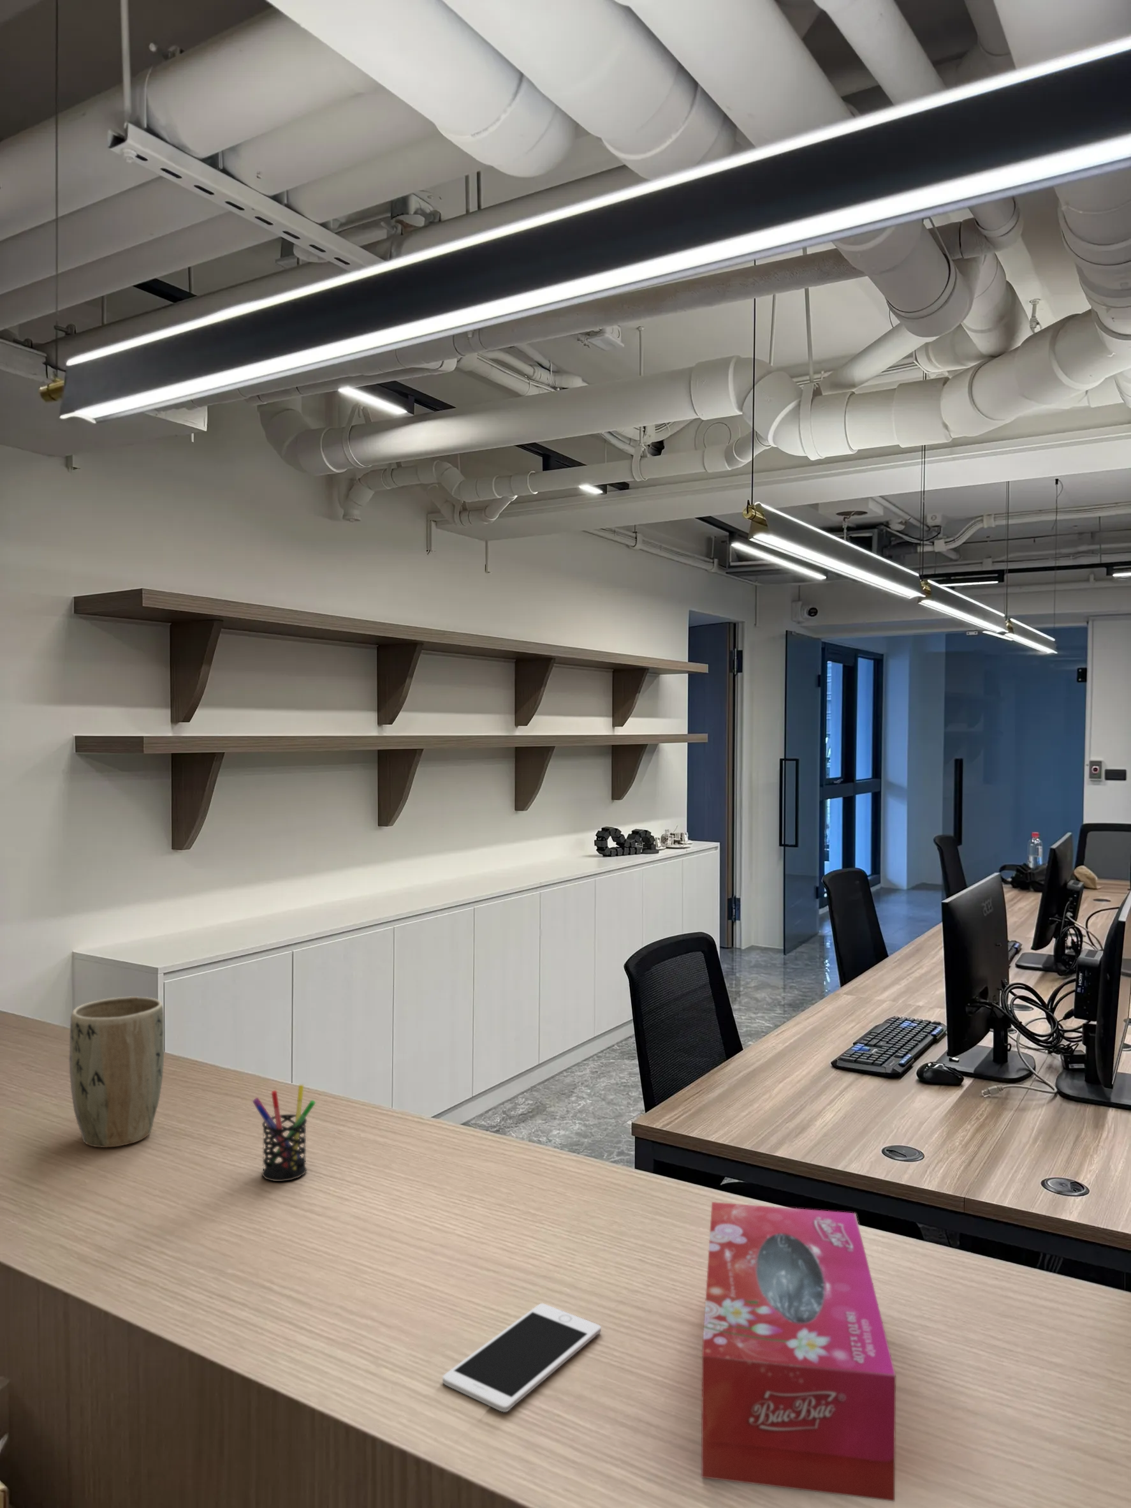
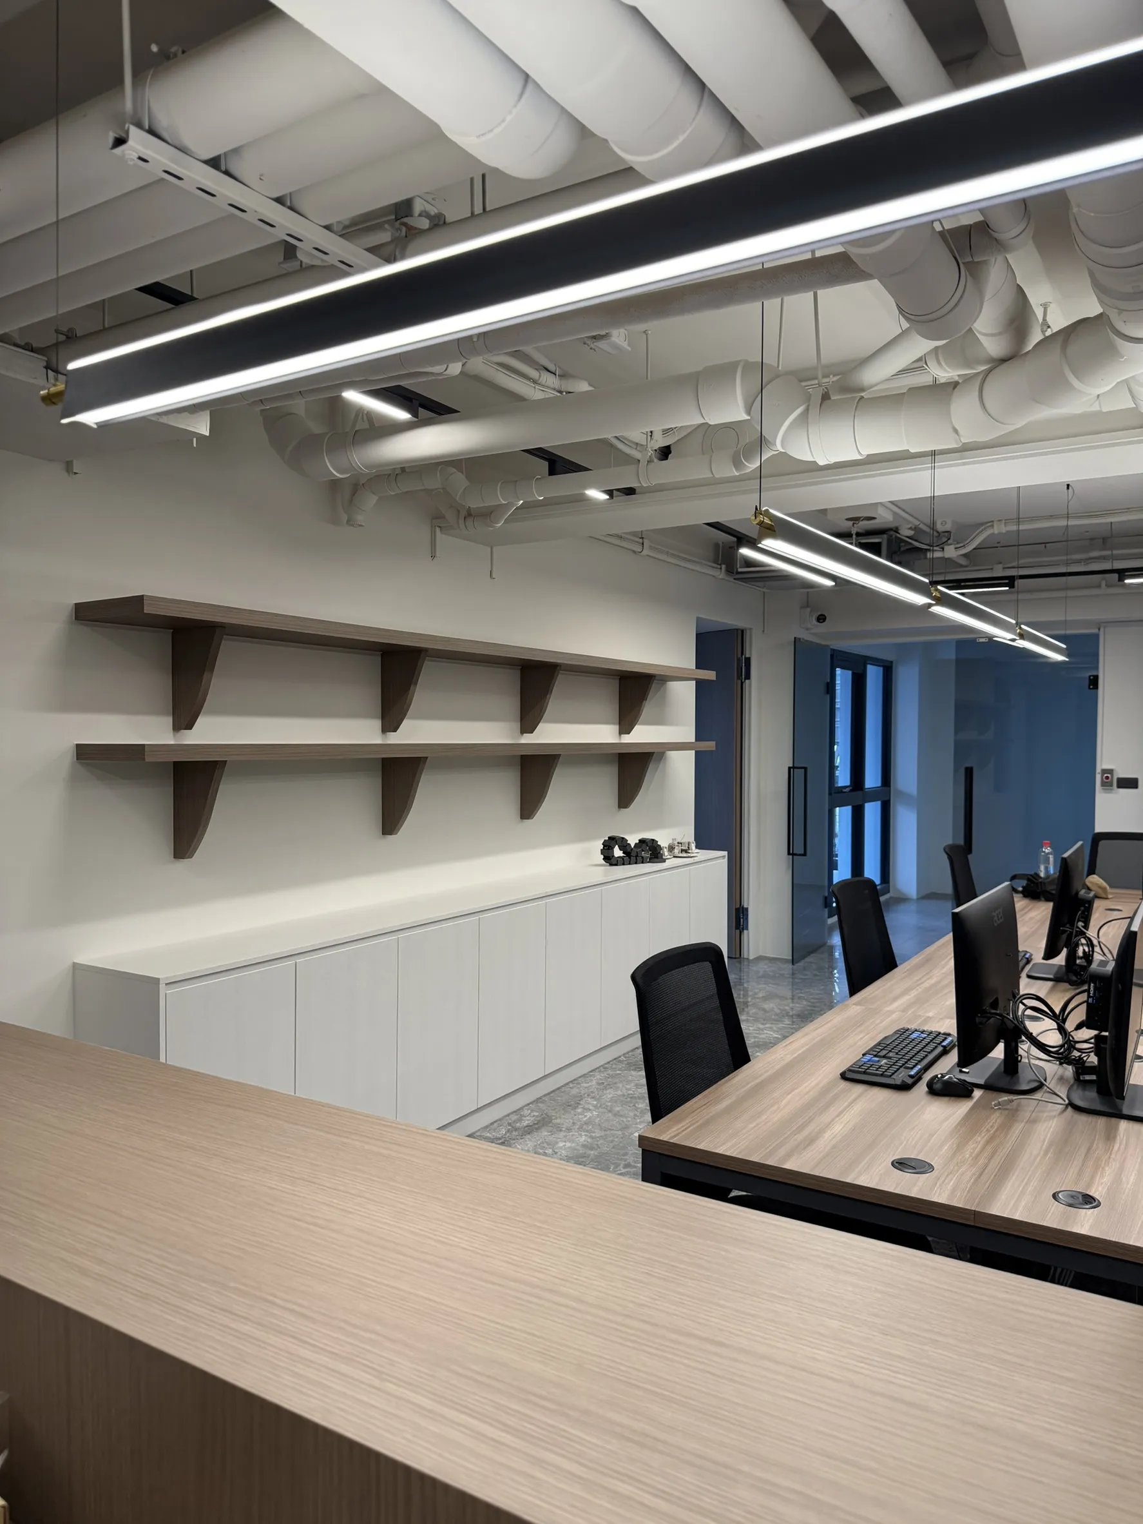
- pen holder [252,1085,316,1182]
- cell phone [442,1302,602,1413]
- plant pot [68,996,164,1148]
- tissue box [701,1201,897,1502]
